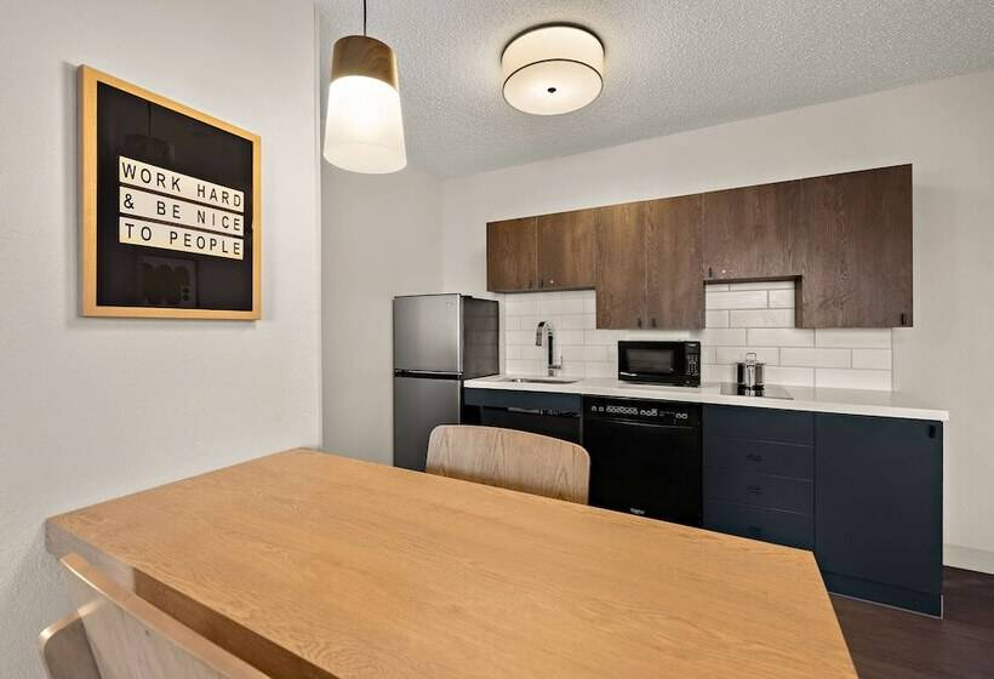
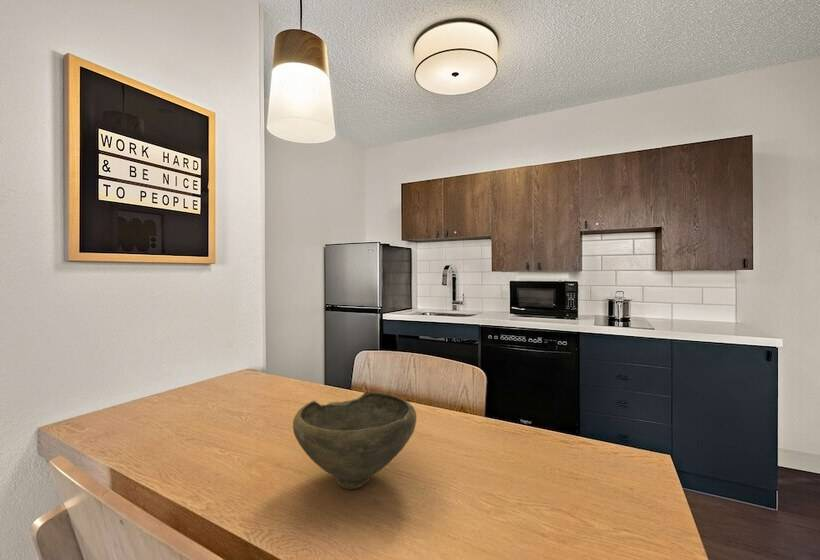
+ bowl [292,391,417,490]
